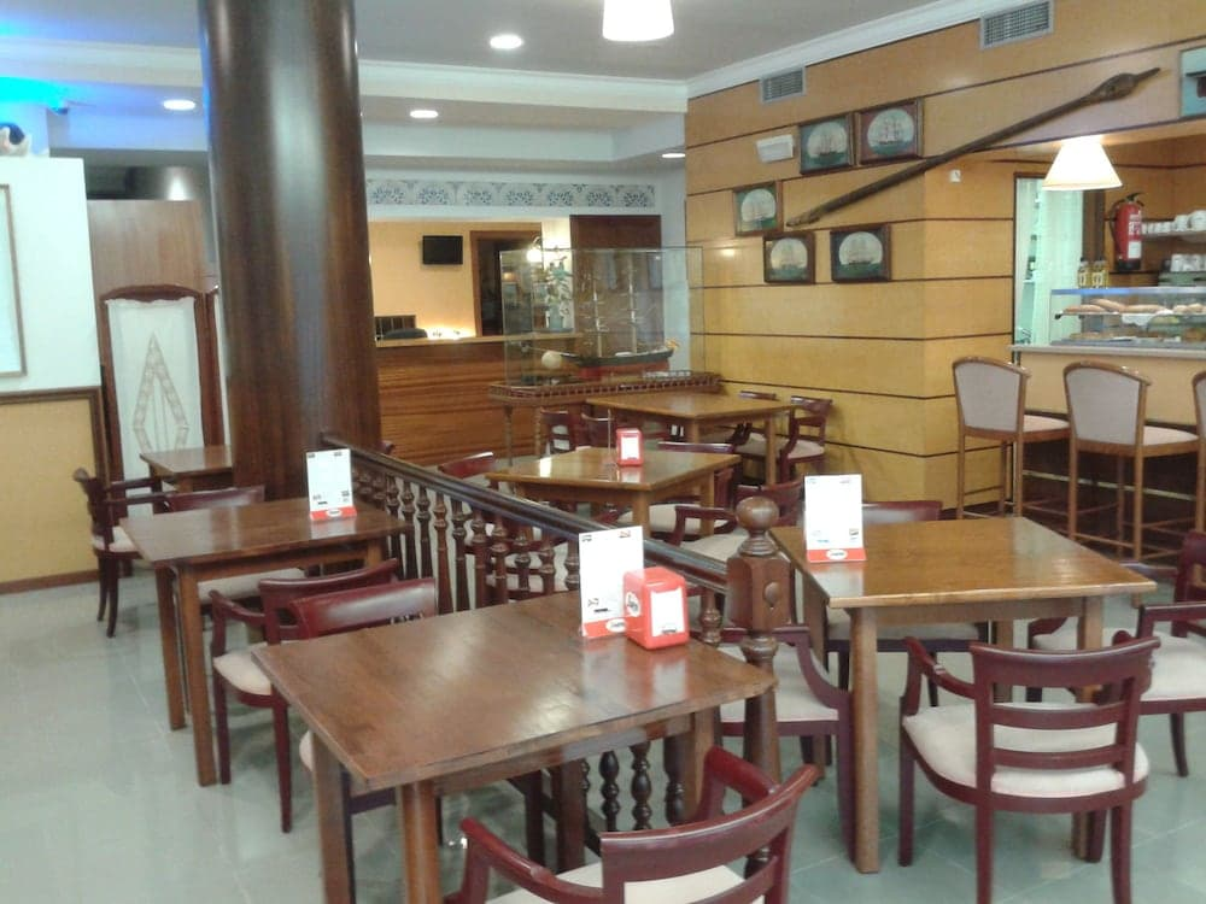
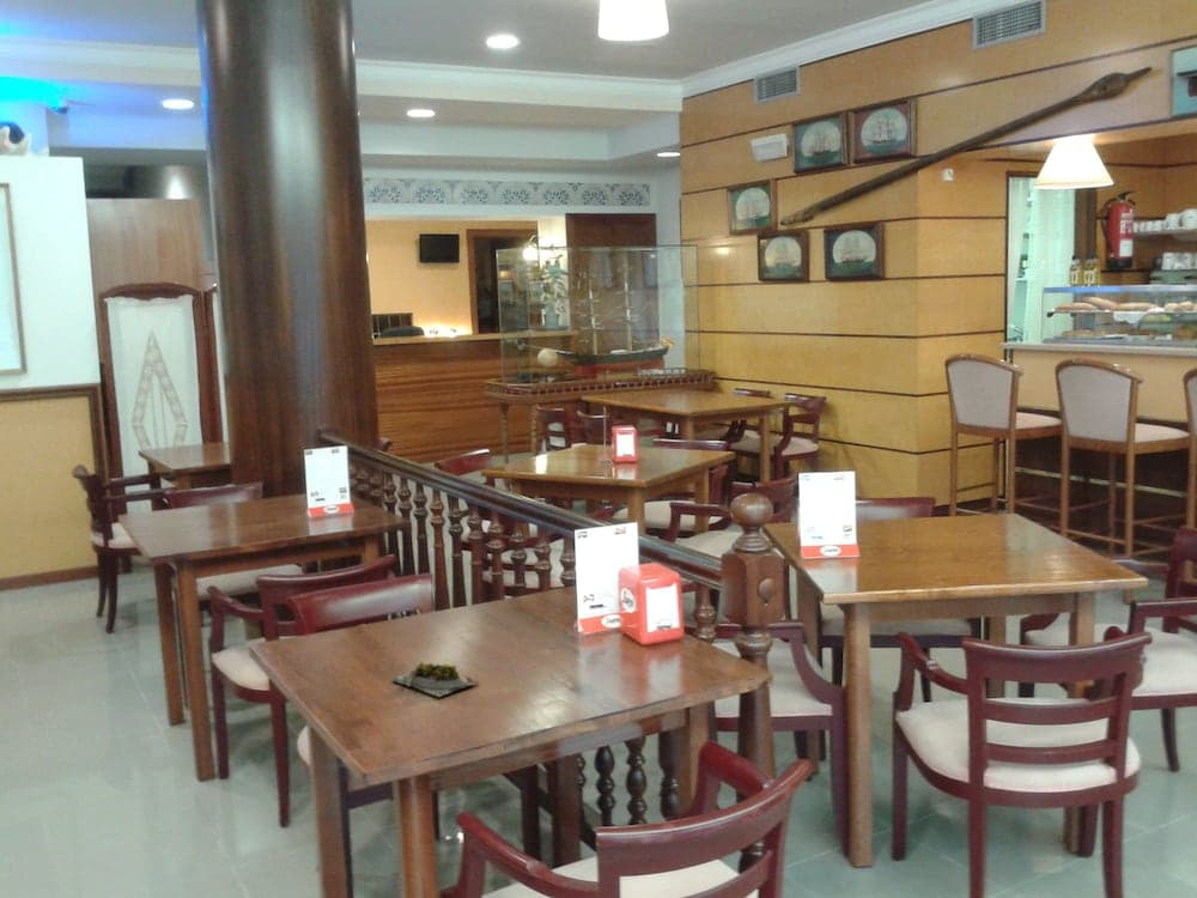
+ succulent plant [393,661,481,698]
